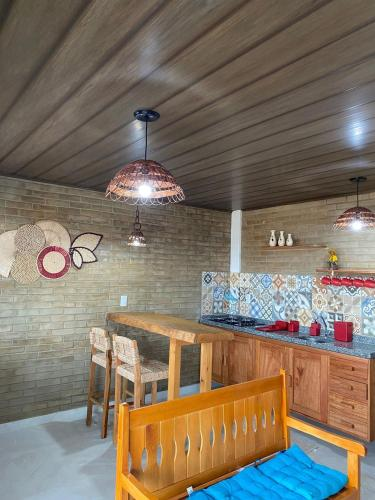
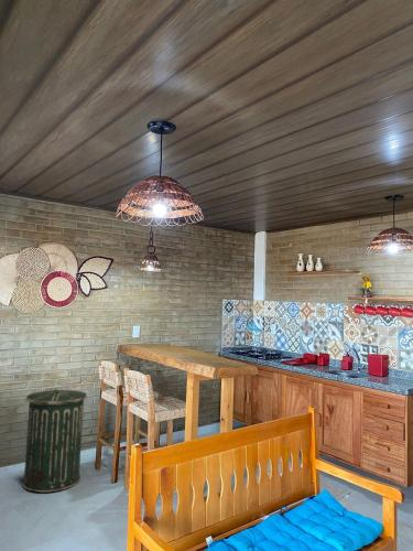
+ trash can [21,388,88,494]
